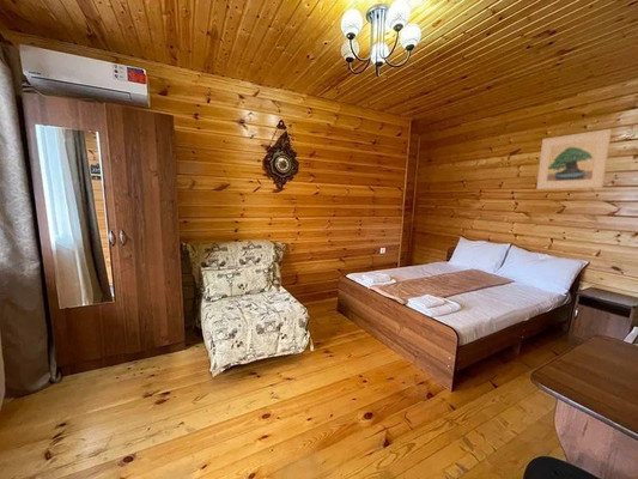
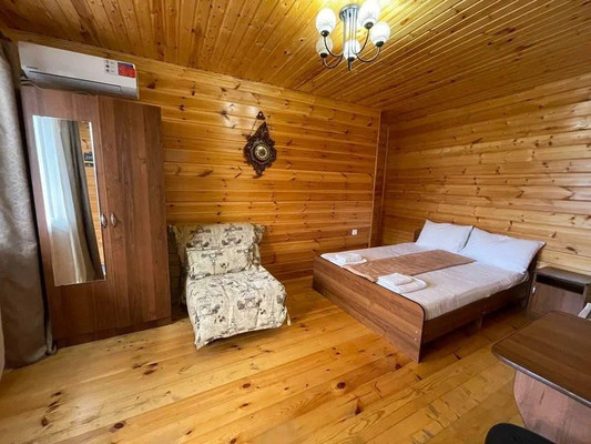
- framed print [535,128,613,190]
